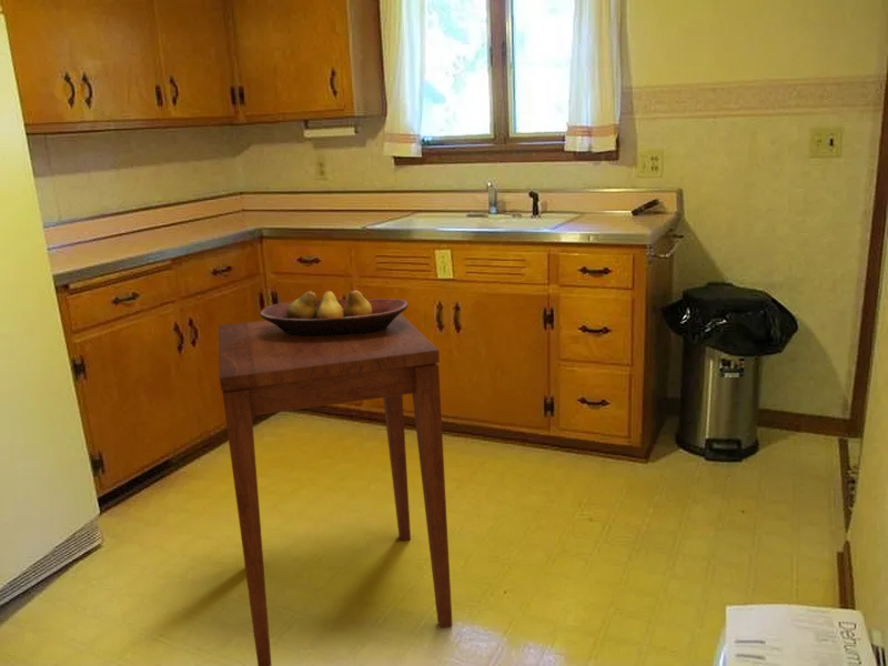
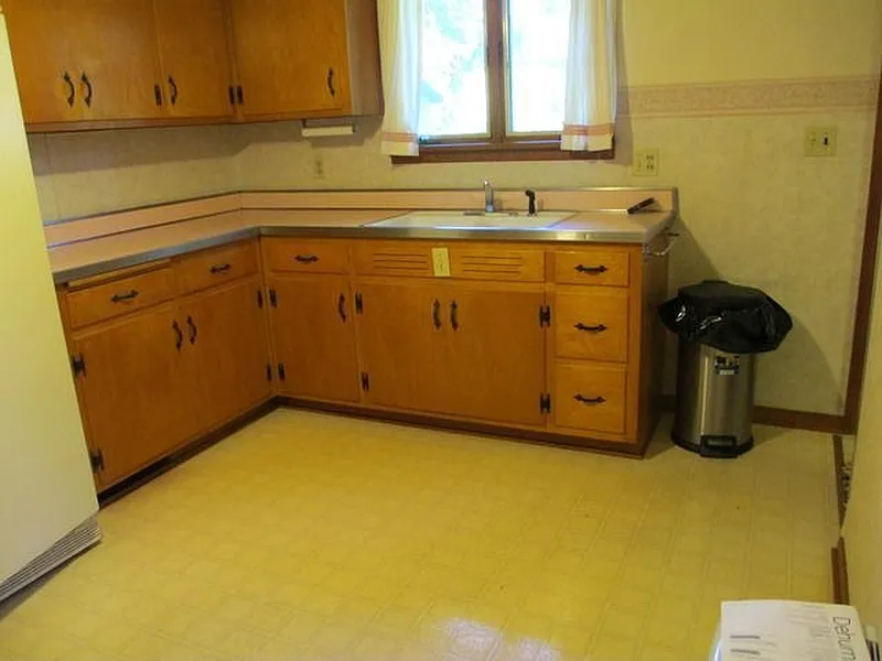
- side table [218,313,454,666]
- fruit bowl [259,289,410,336]
